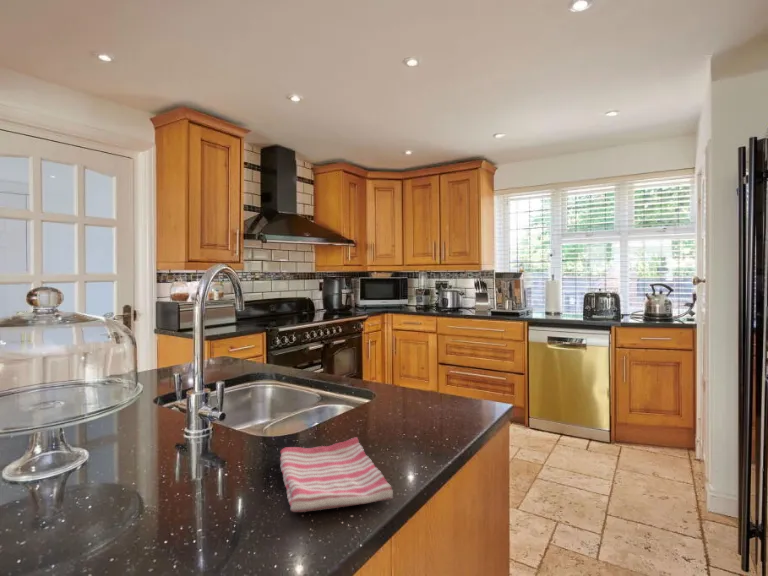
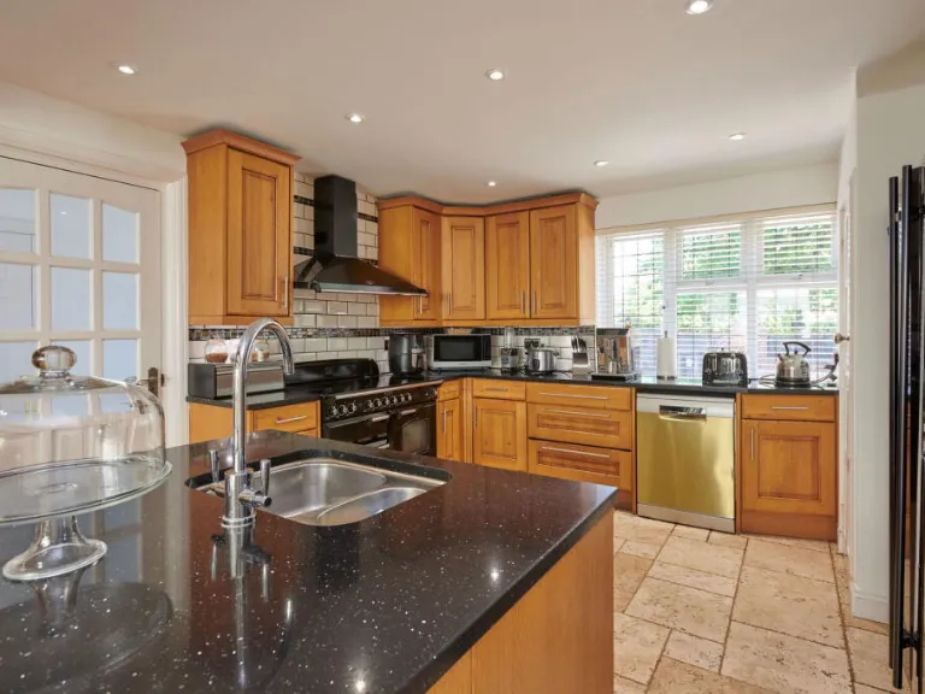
- dish towel [279,436,394,513]
